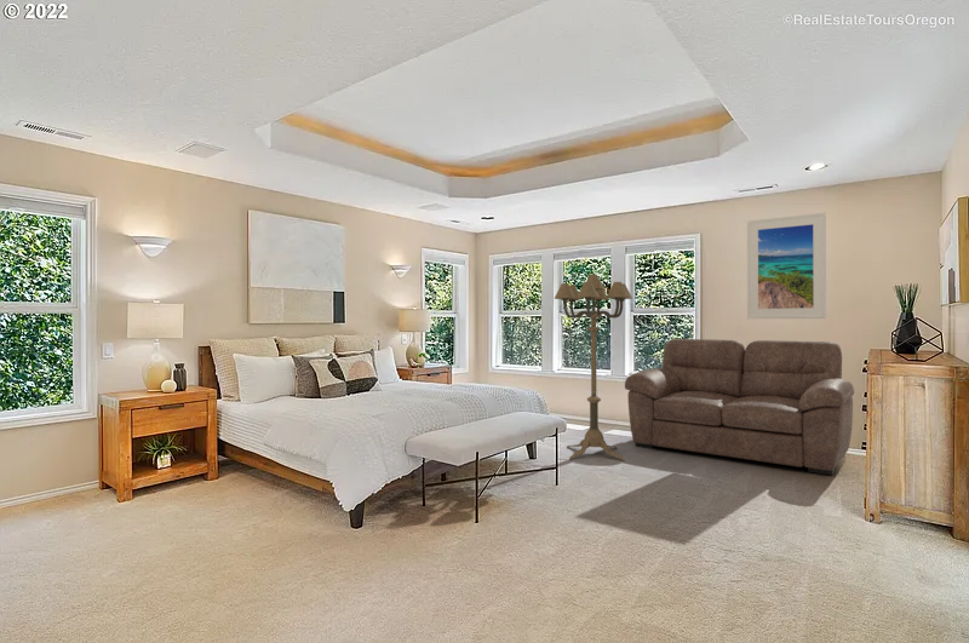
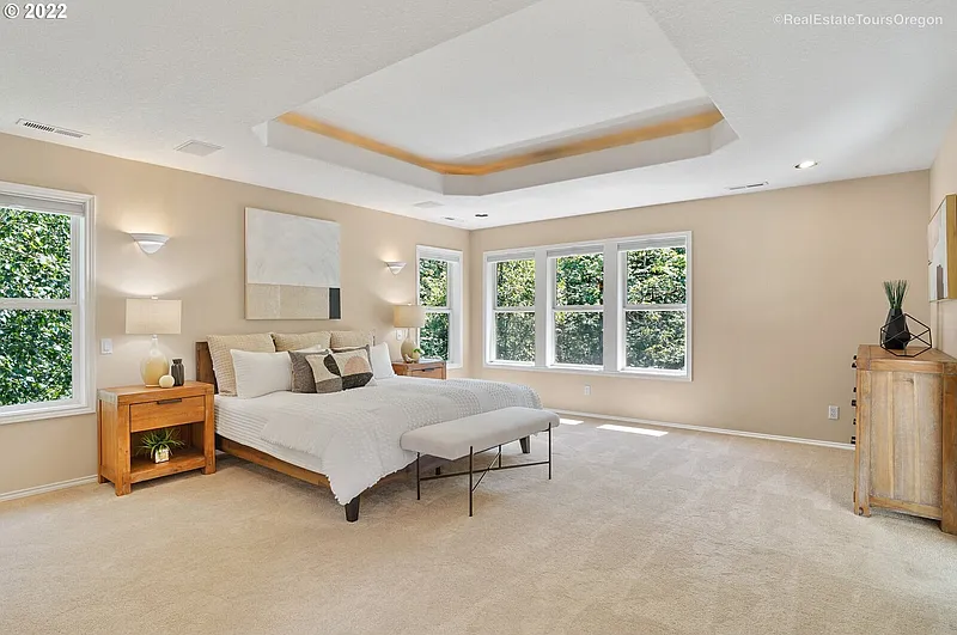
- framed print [746,212,827,320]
- floor lamp [554,272,633,463]
- sofa [624,338,855,476]
